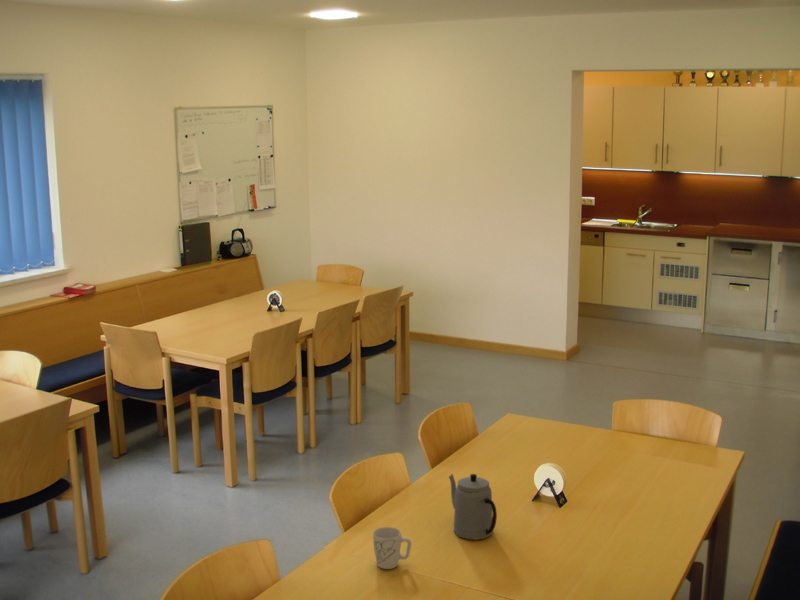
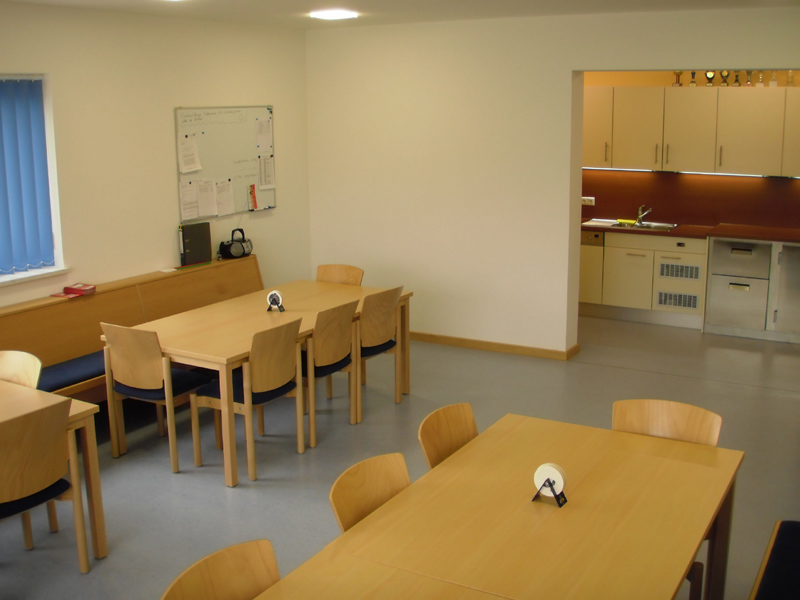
- teapot [448,473,498,541]
- mug [372,526,412,570]
